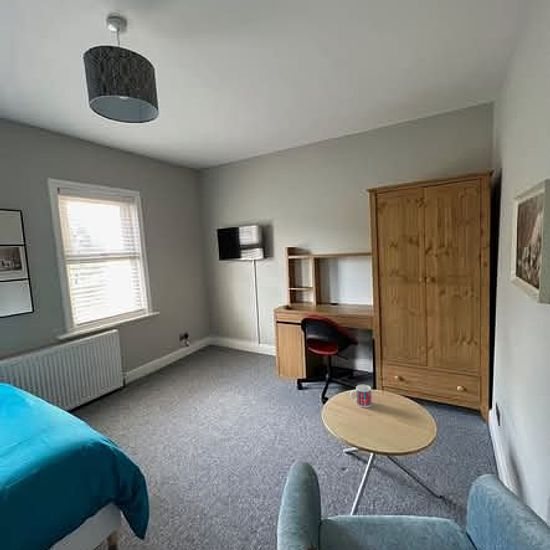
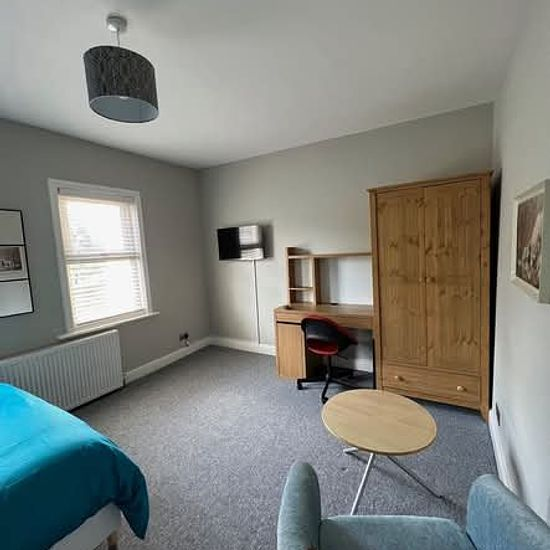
- mug [349,384,373,408]
